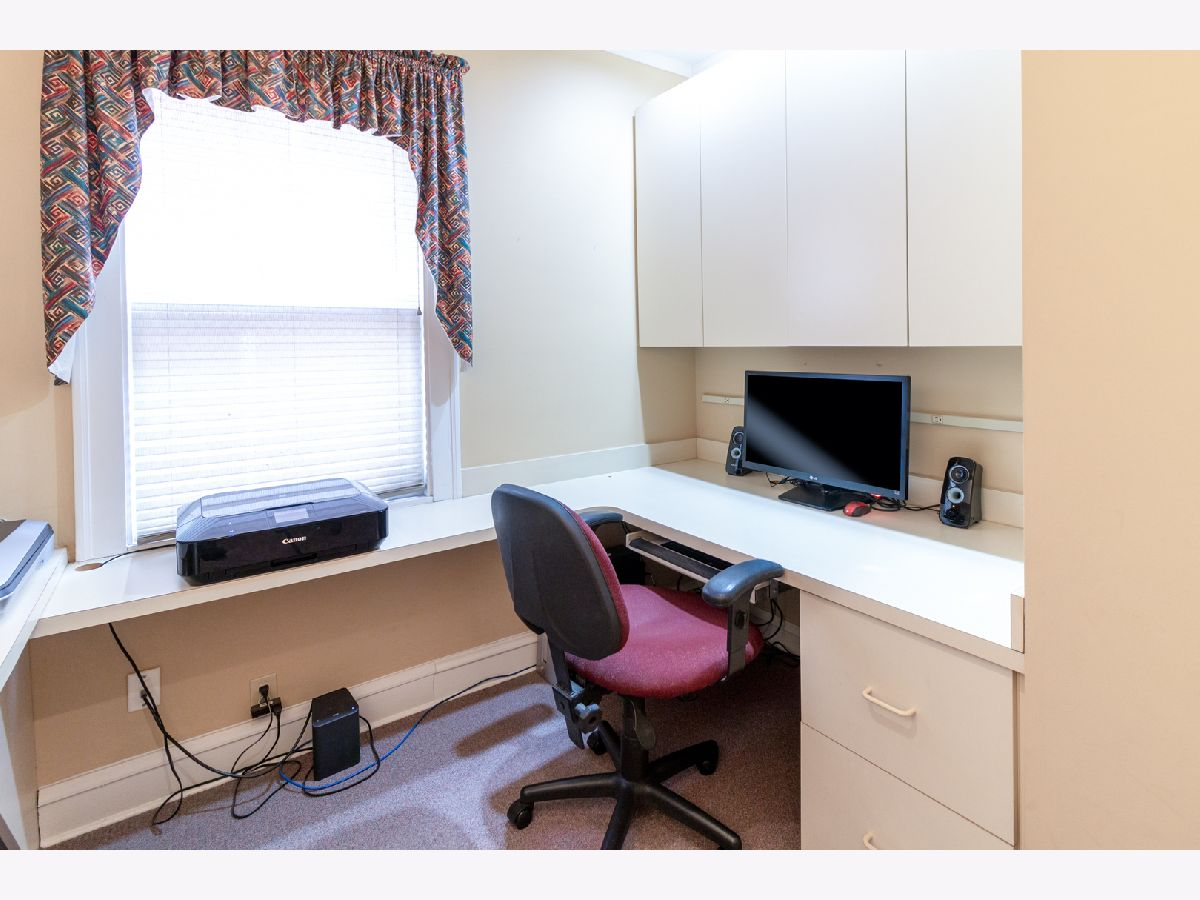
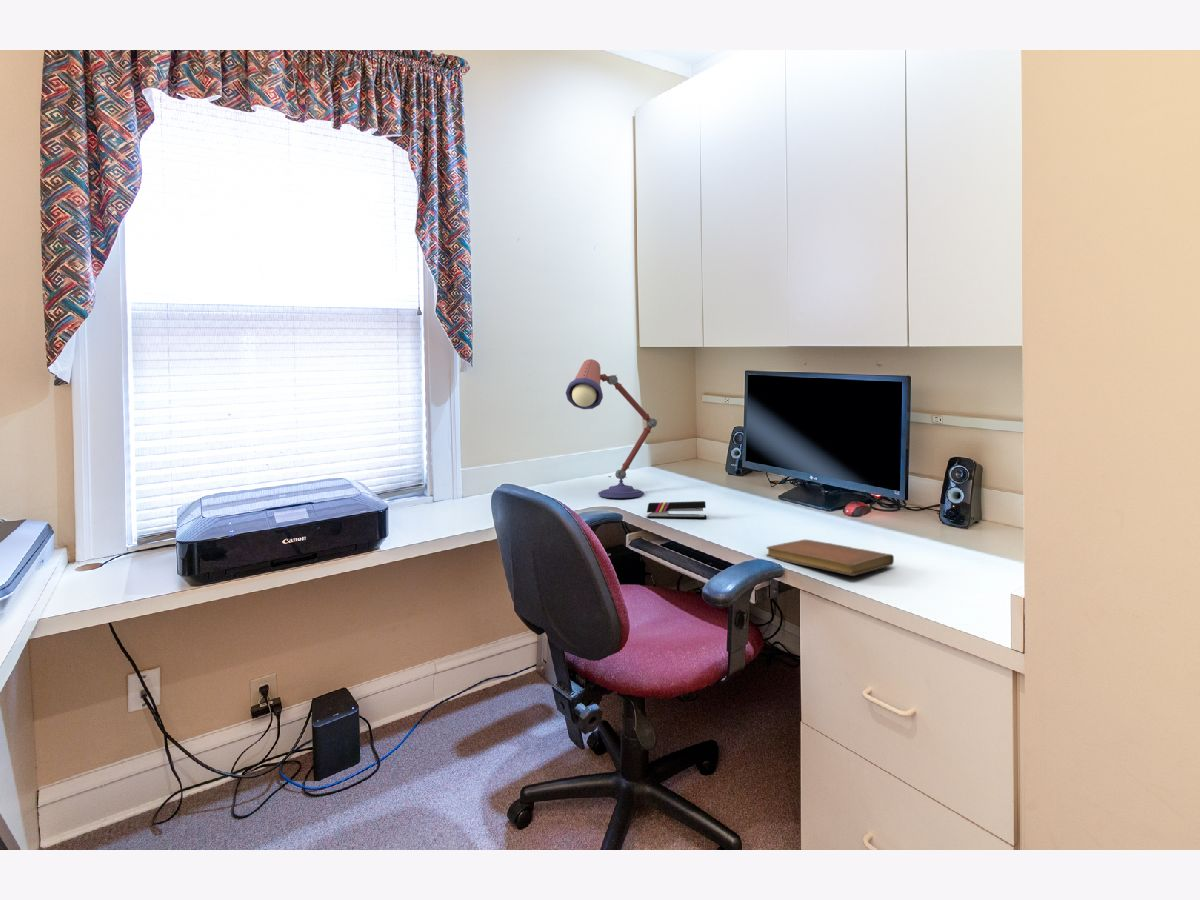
+ stapler [646,500,707,519]
+ notebook [766,539,895,577]
+ desk lamp [565,358,659,499]
